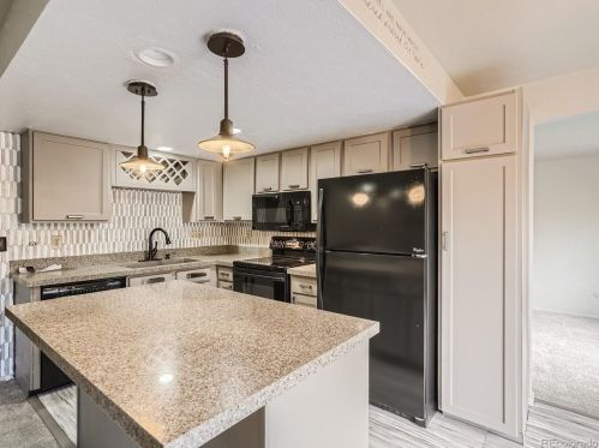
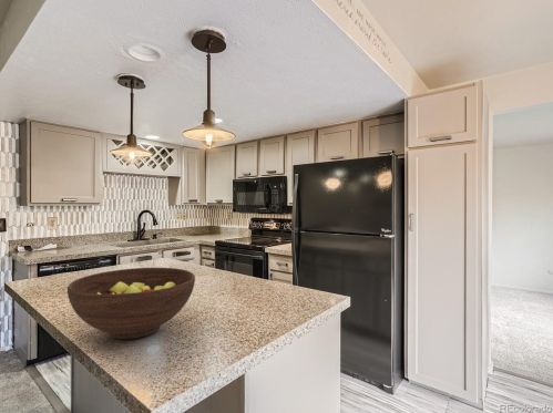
+ fruit bowl [66,267,196,340]
